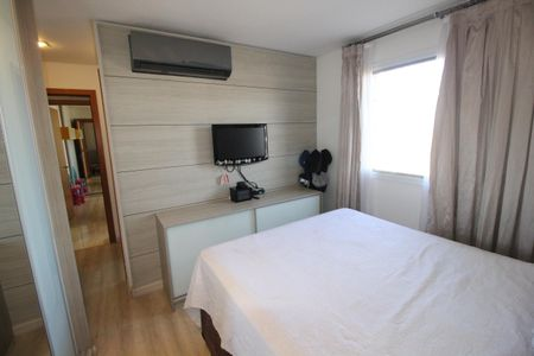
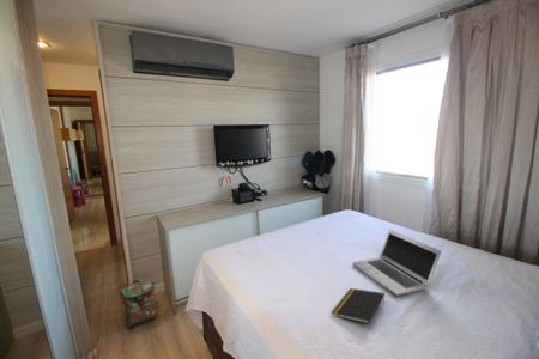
+ laptop [352,229,442,298]
+ notepad [331,287,386,324]
+ backpack [119,279,159,329]
